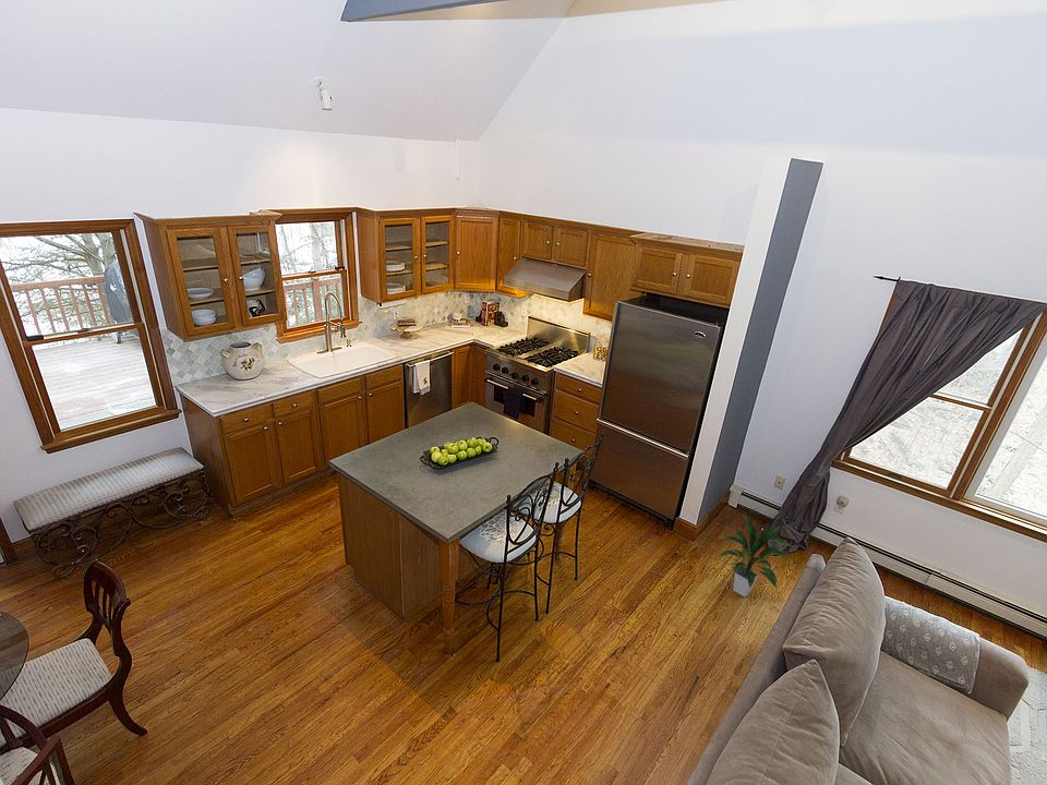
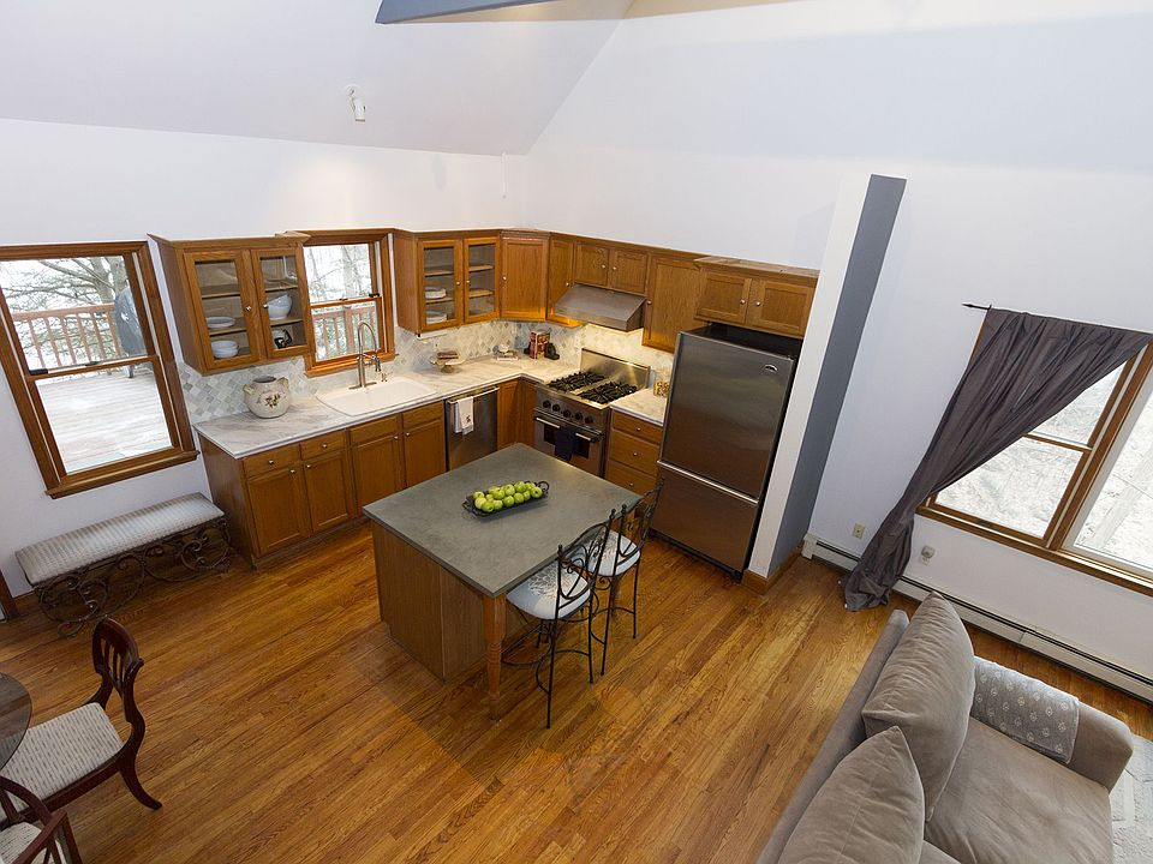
- indoor plant [717,512,794,597]
